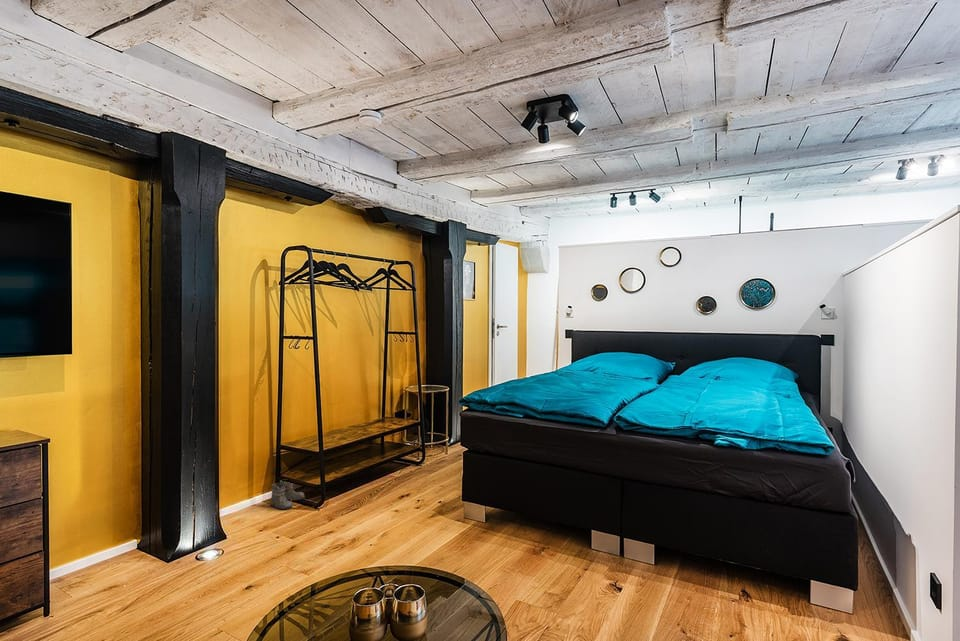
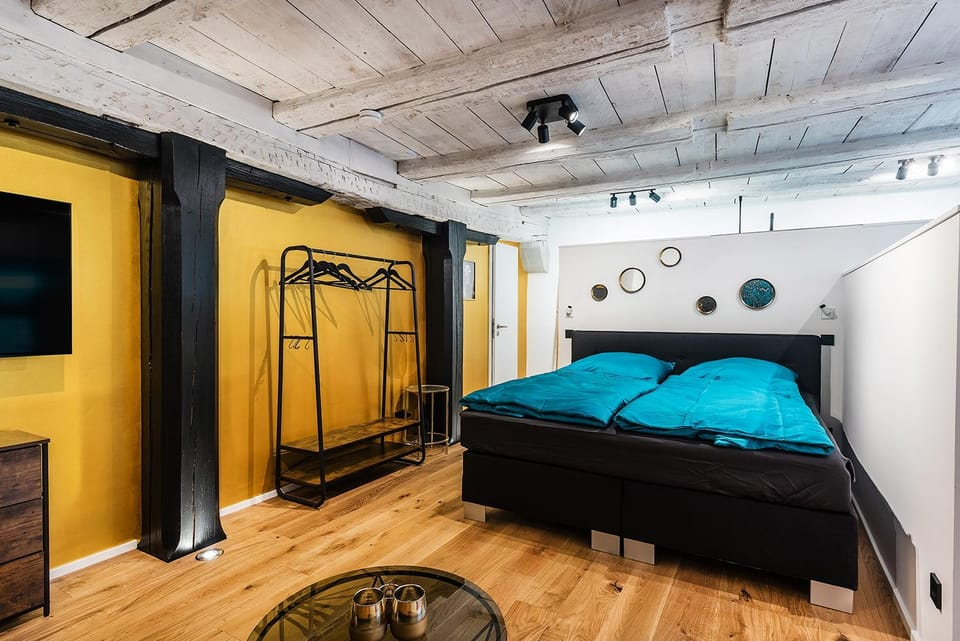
- boots [268,479,306,511]
